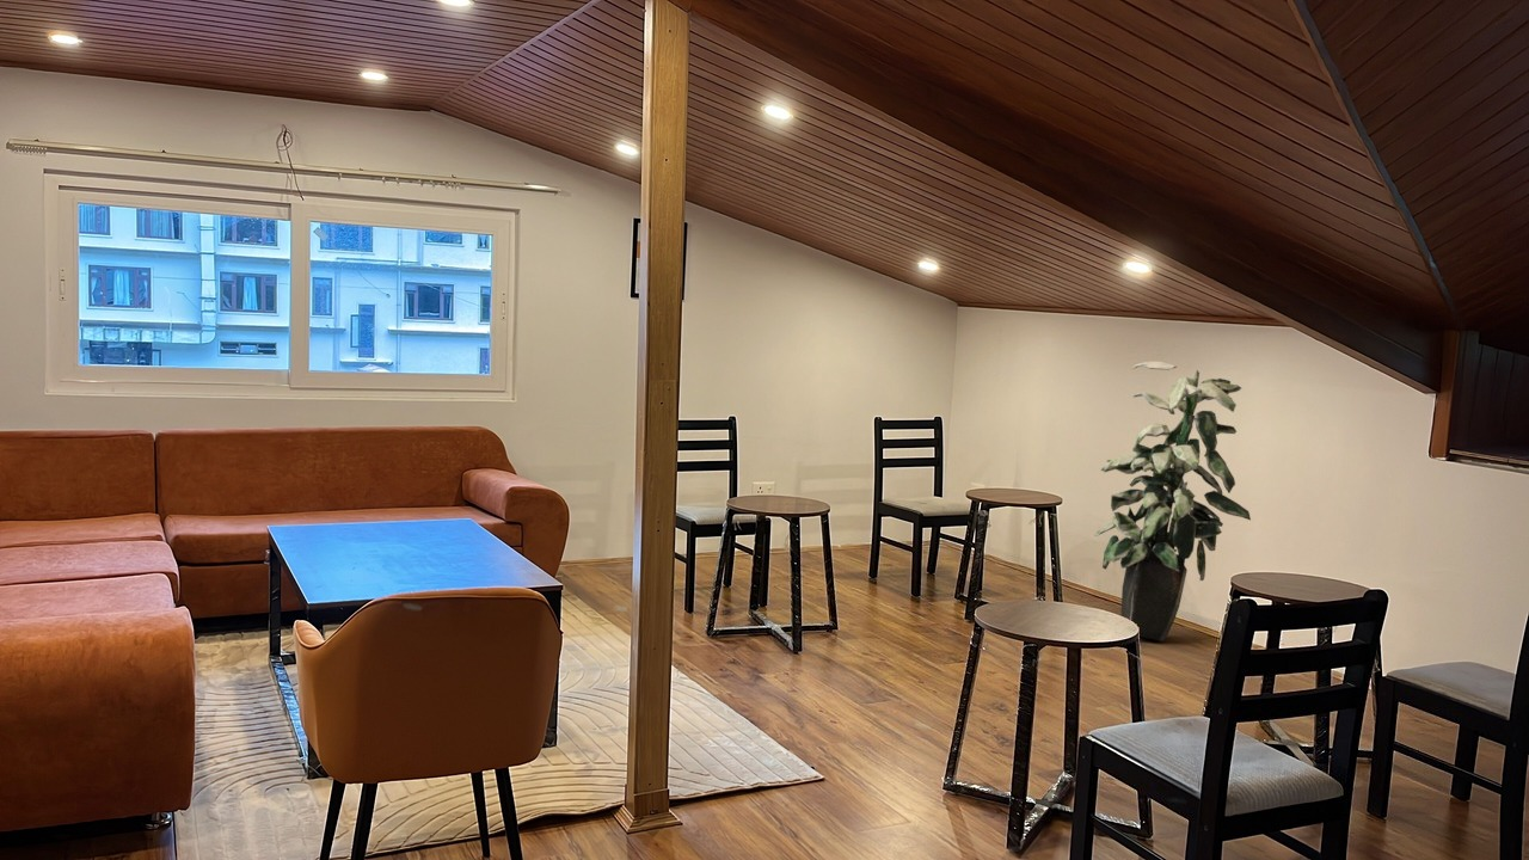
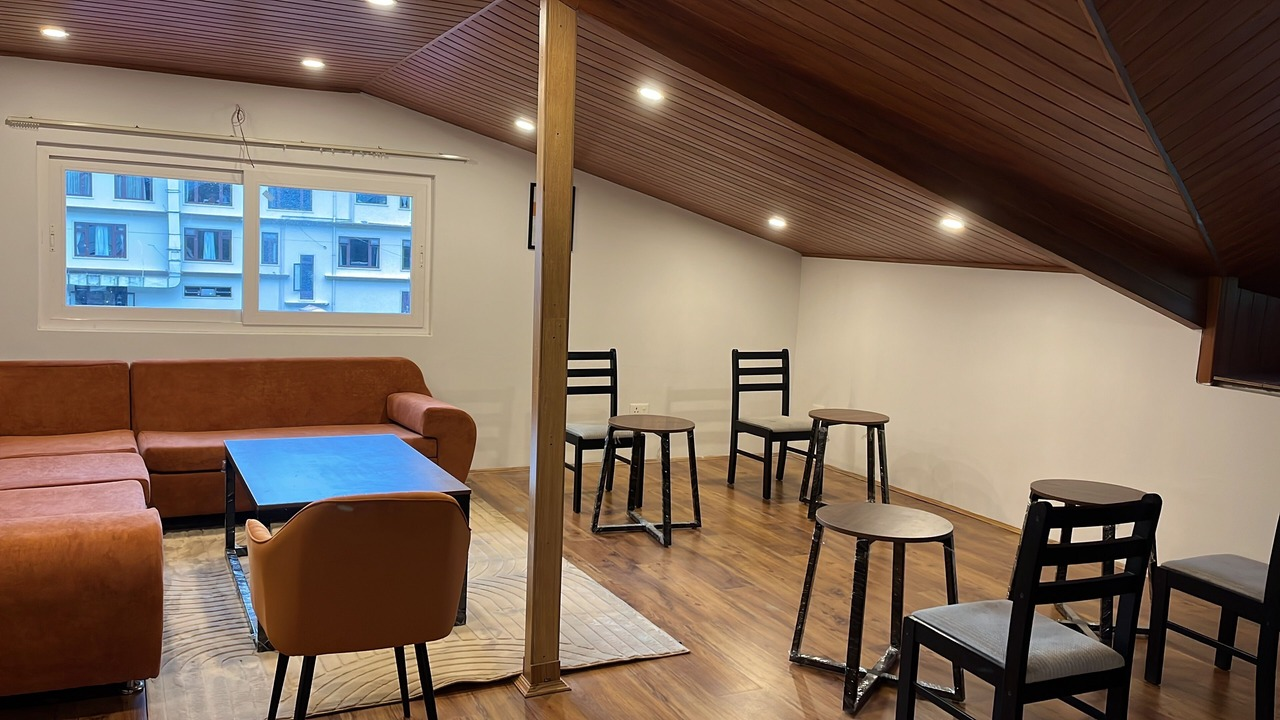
- indoor plant [1094,361,1252,643]
